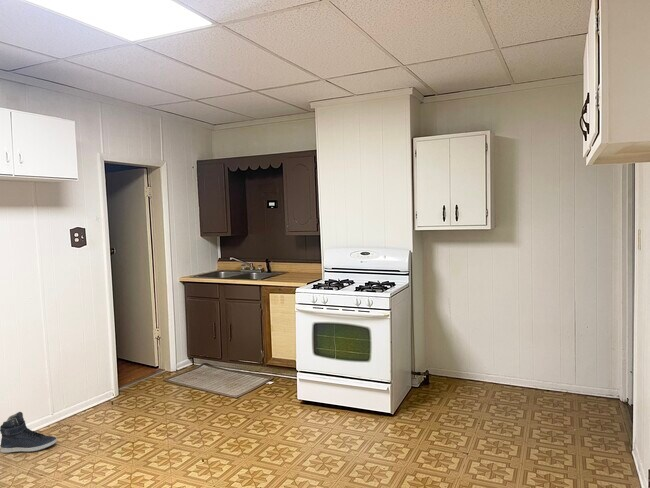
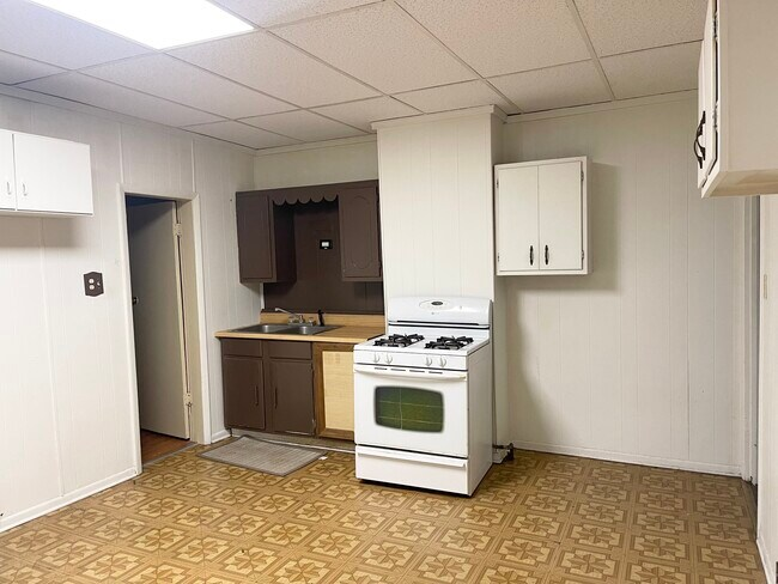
- sneaker [0,411,58,454]
